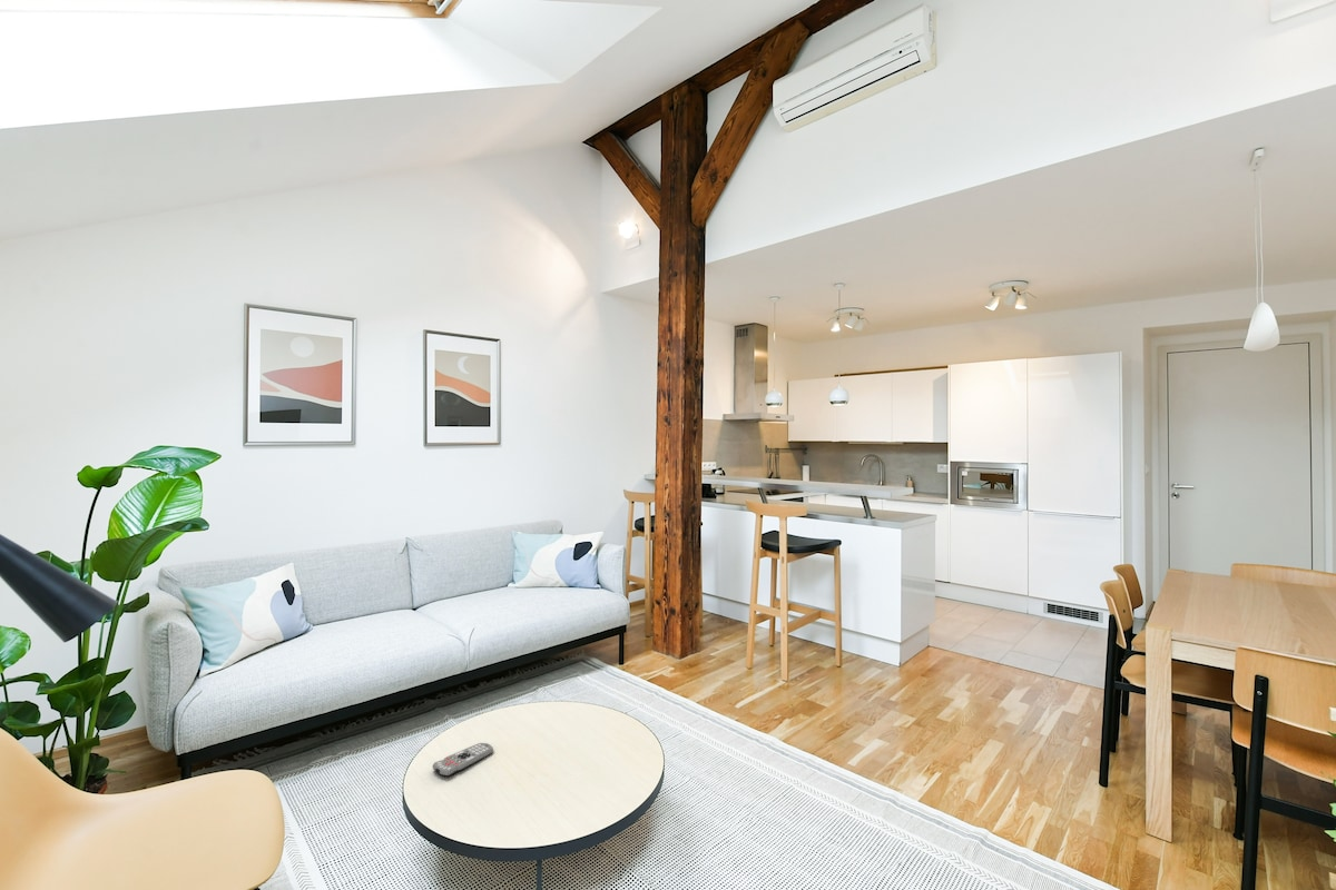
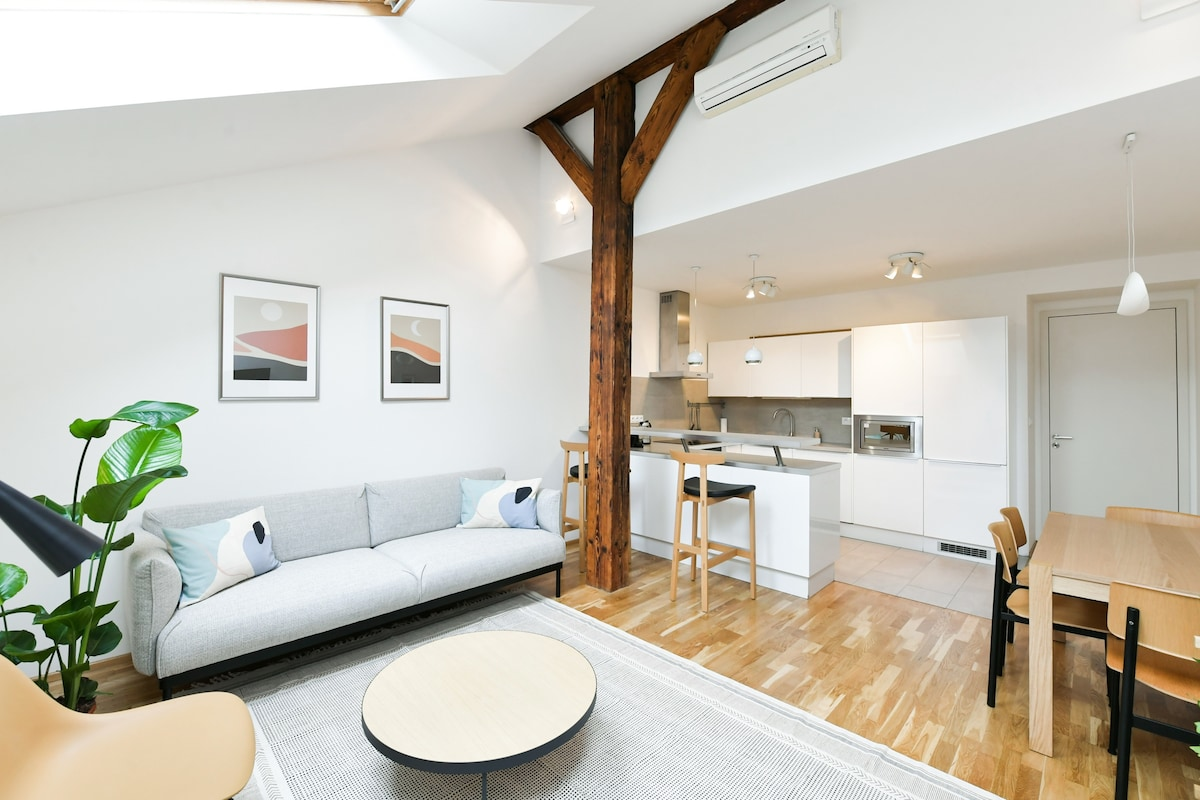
- remote control [432,742,494,778]
